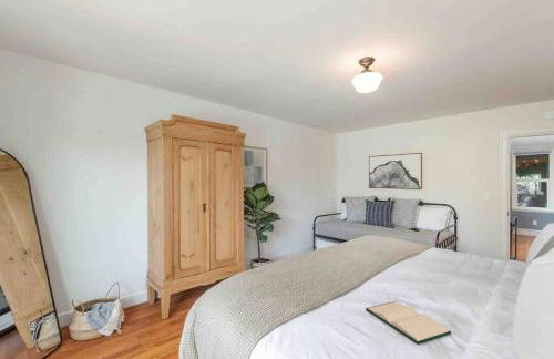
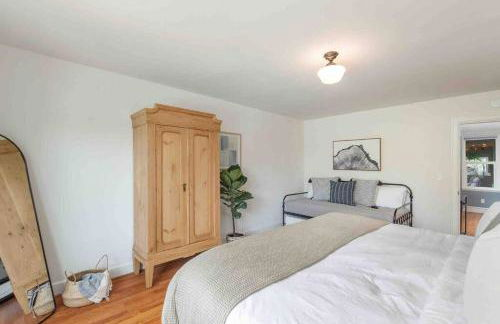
- hardback book [365,300,452,345]
